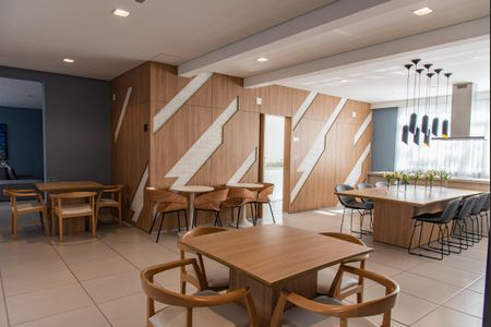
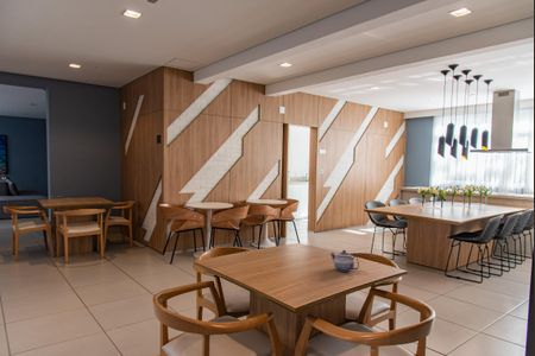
+ teapot [329,249,360,273]
